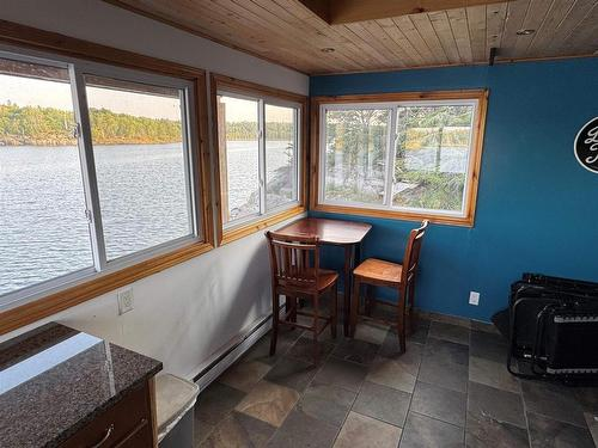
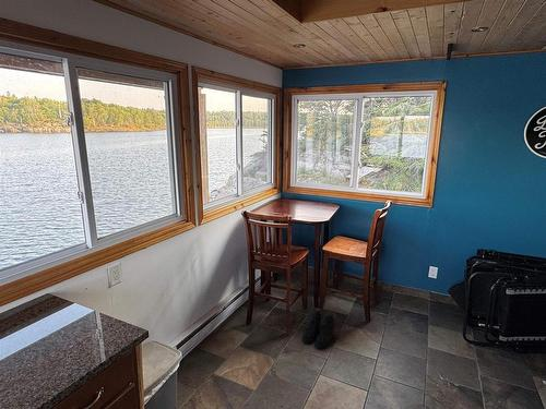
+ boots [301,310,335,350]
